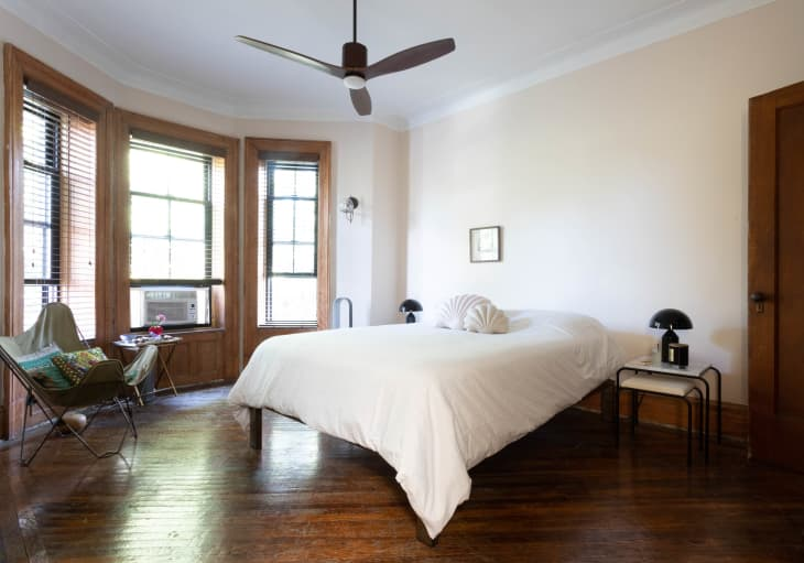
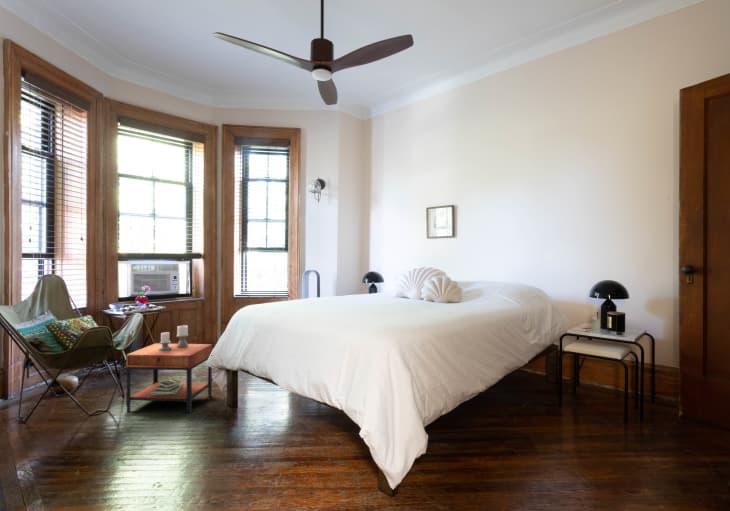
+ side table [125,324,213,414]
